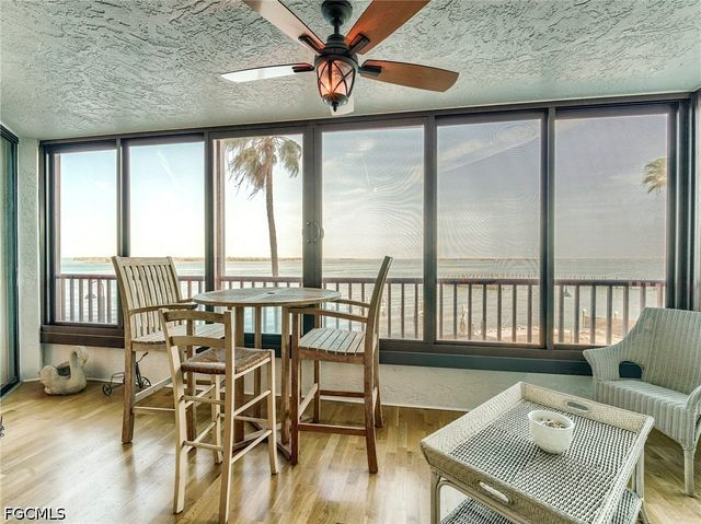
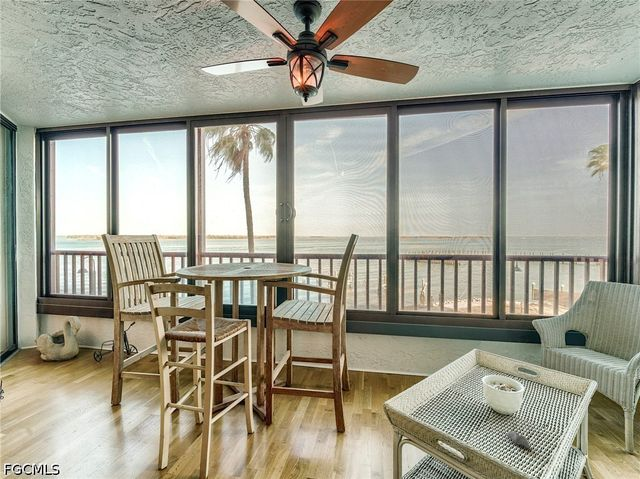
+ seashell [504,430,532,450]
